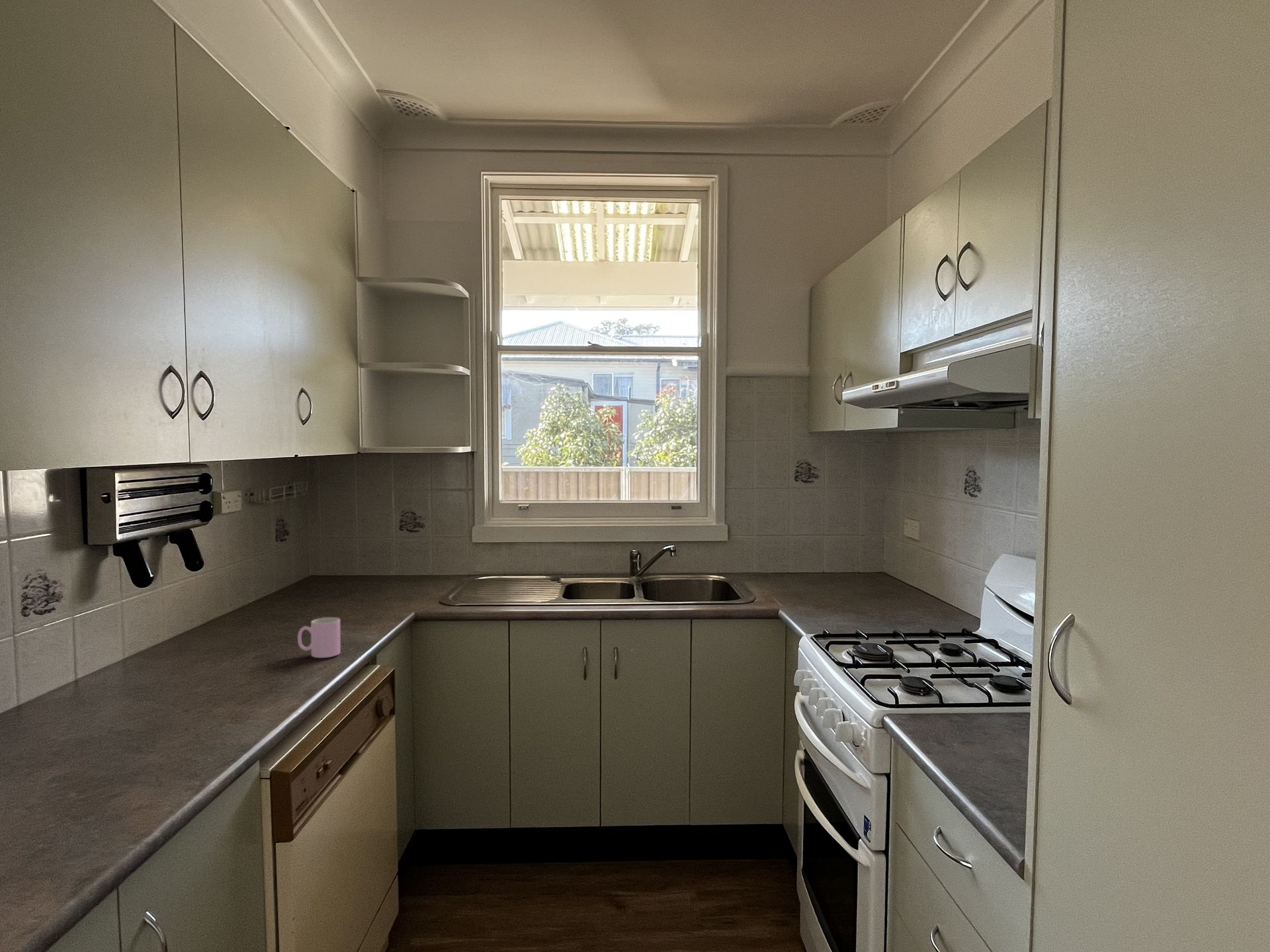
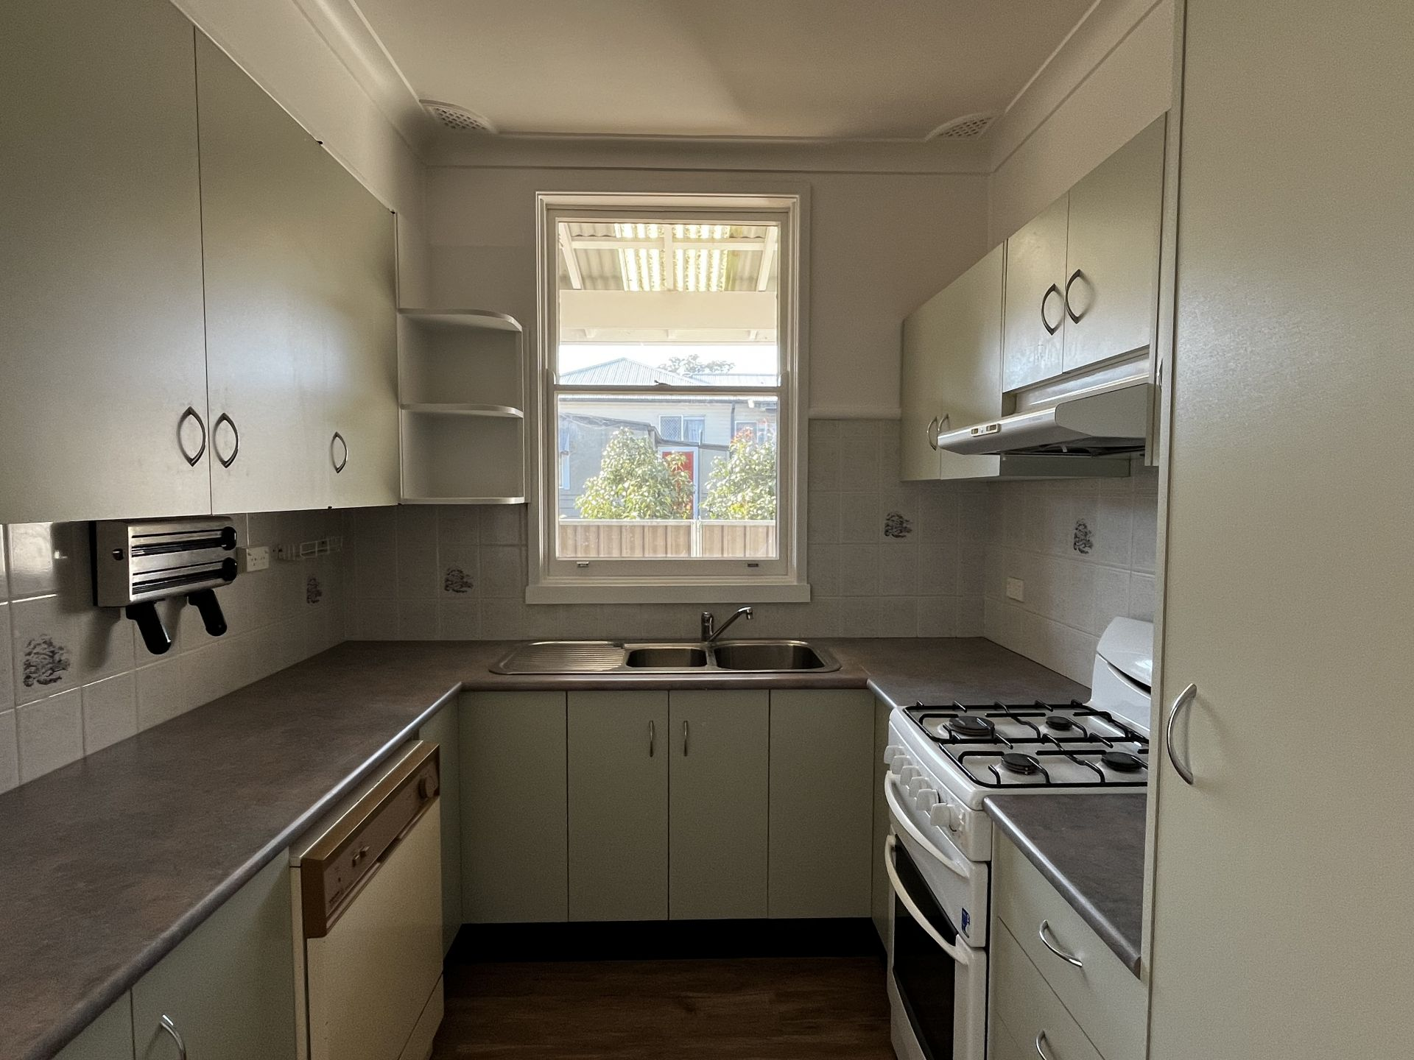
- cup [297,617,341,658]
